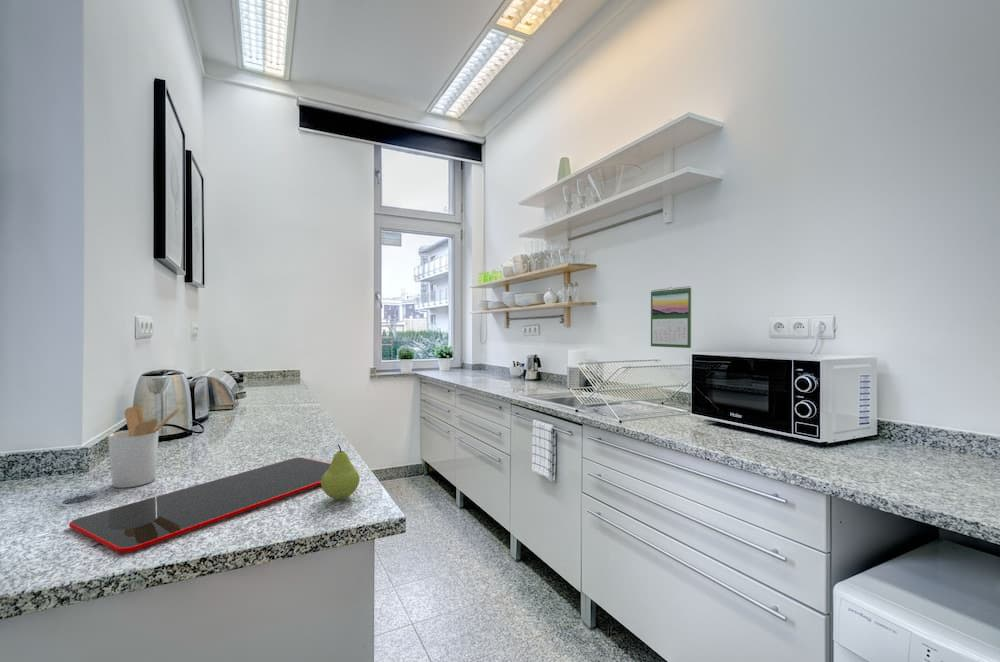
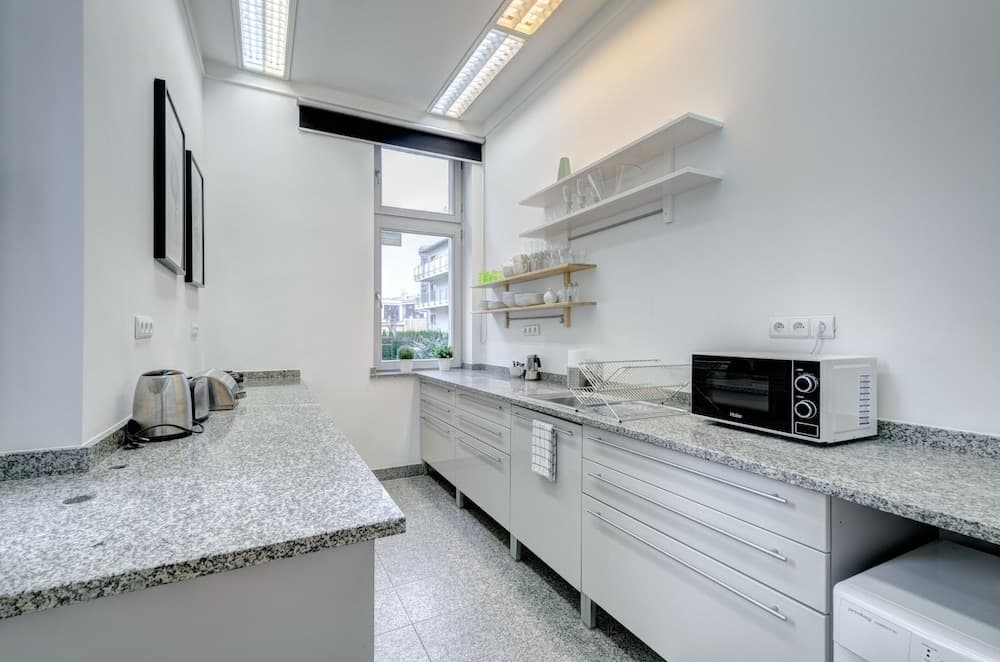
- calendar [650,285,692,349]
- utensil holder [107,405,182,489]
- cutting board [68,457,331,554]
- fruit [320,443,361,500]
